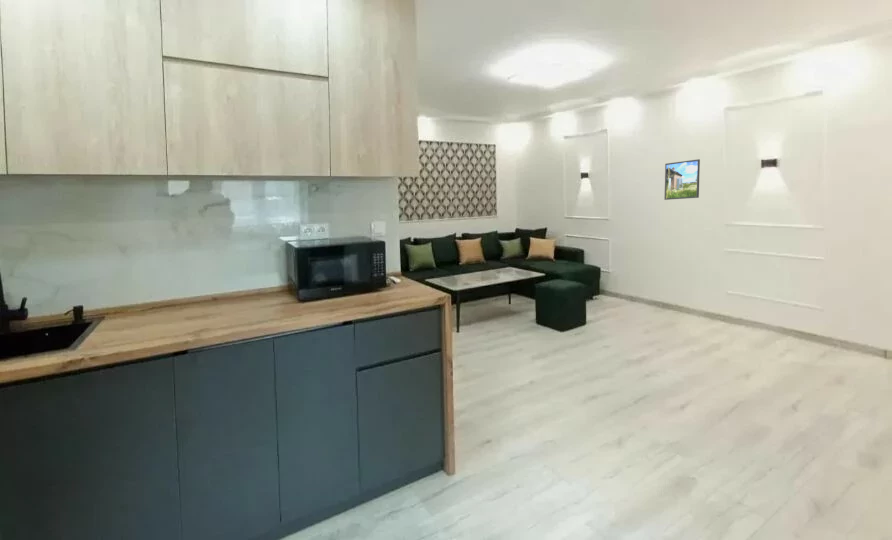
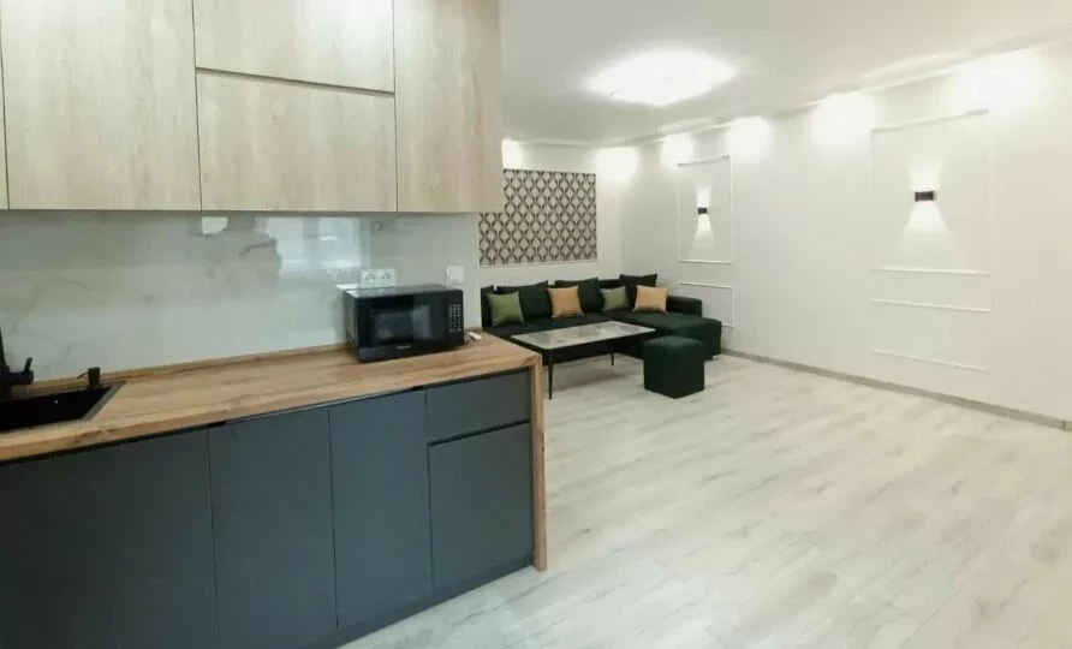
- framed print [663,158,701,201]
